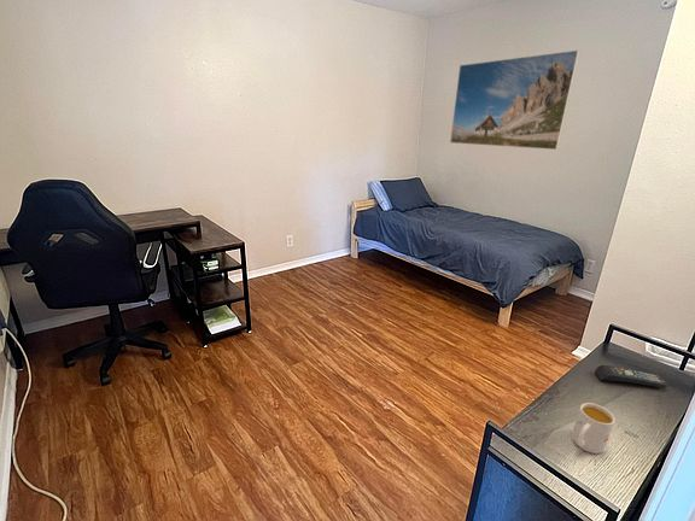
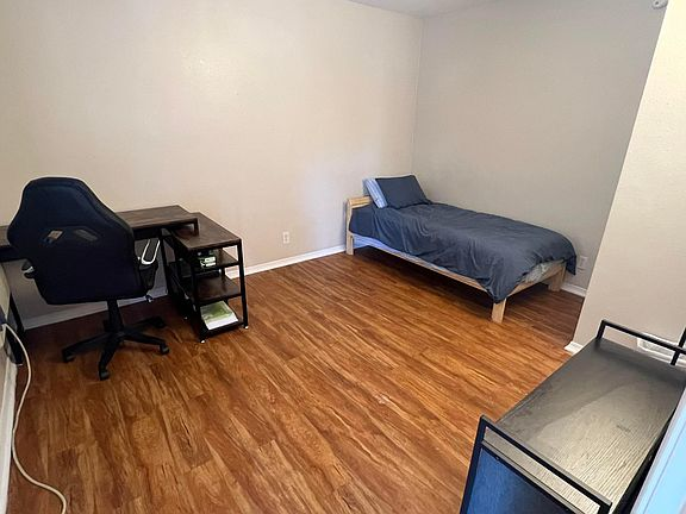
- remote control [594,364,670,390]
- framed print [449,48,582,151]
- mug [571,402,617,455]
